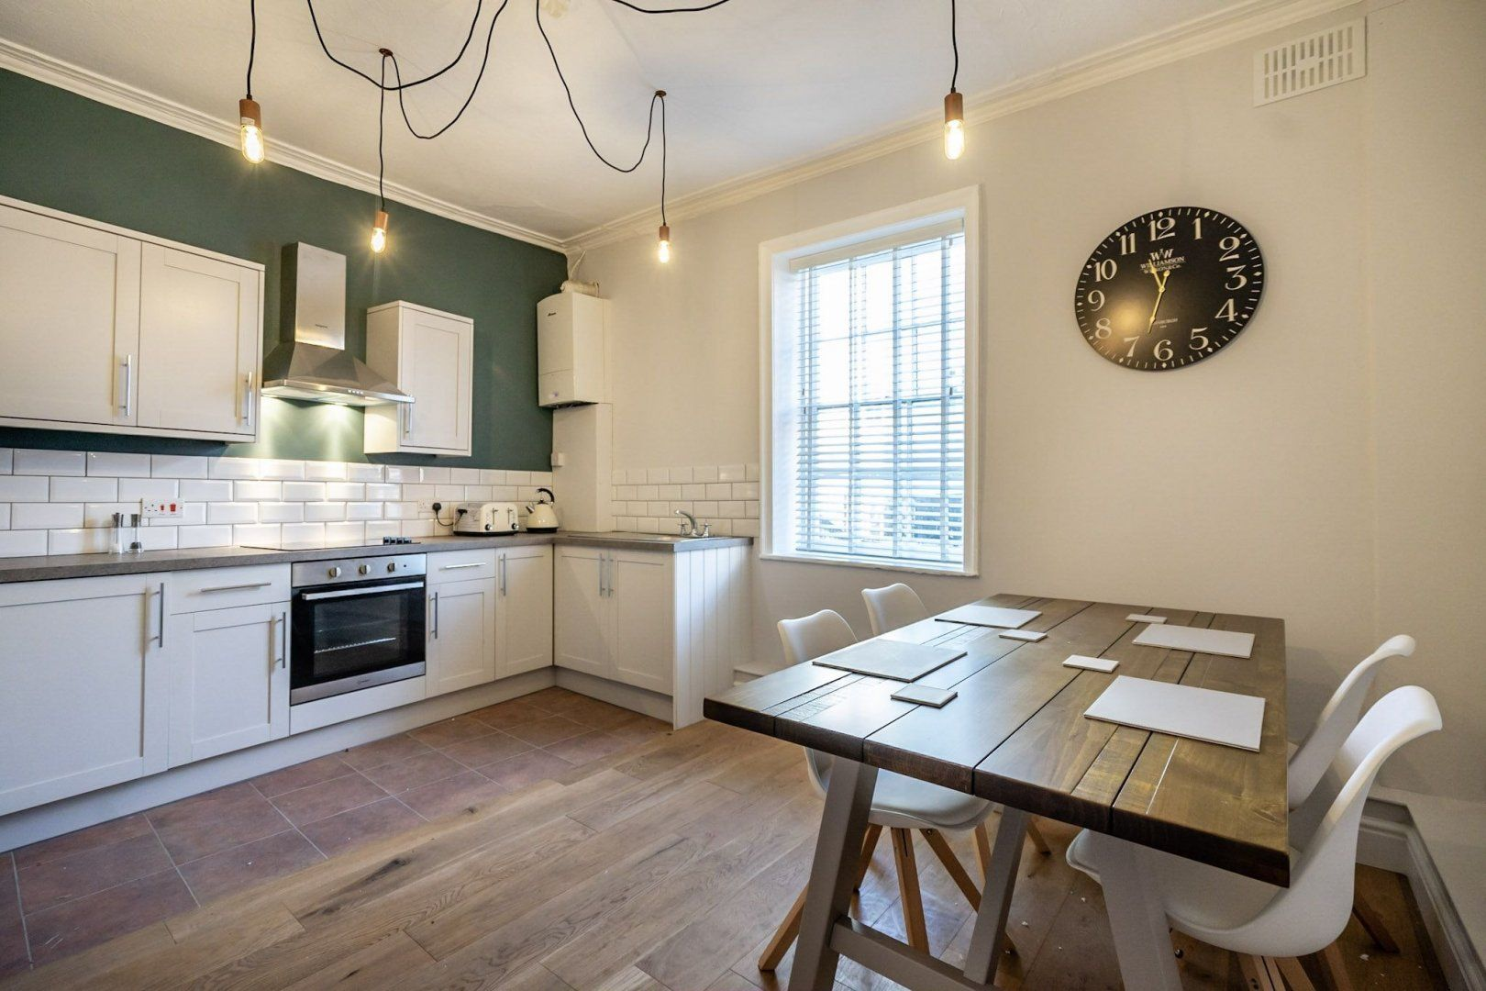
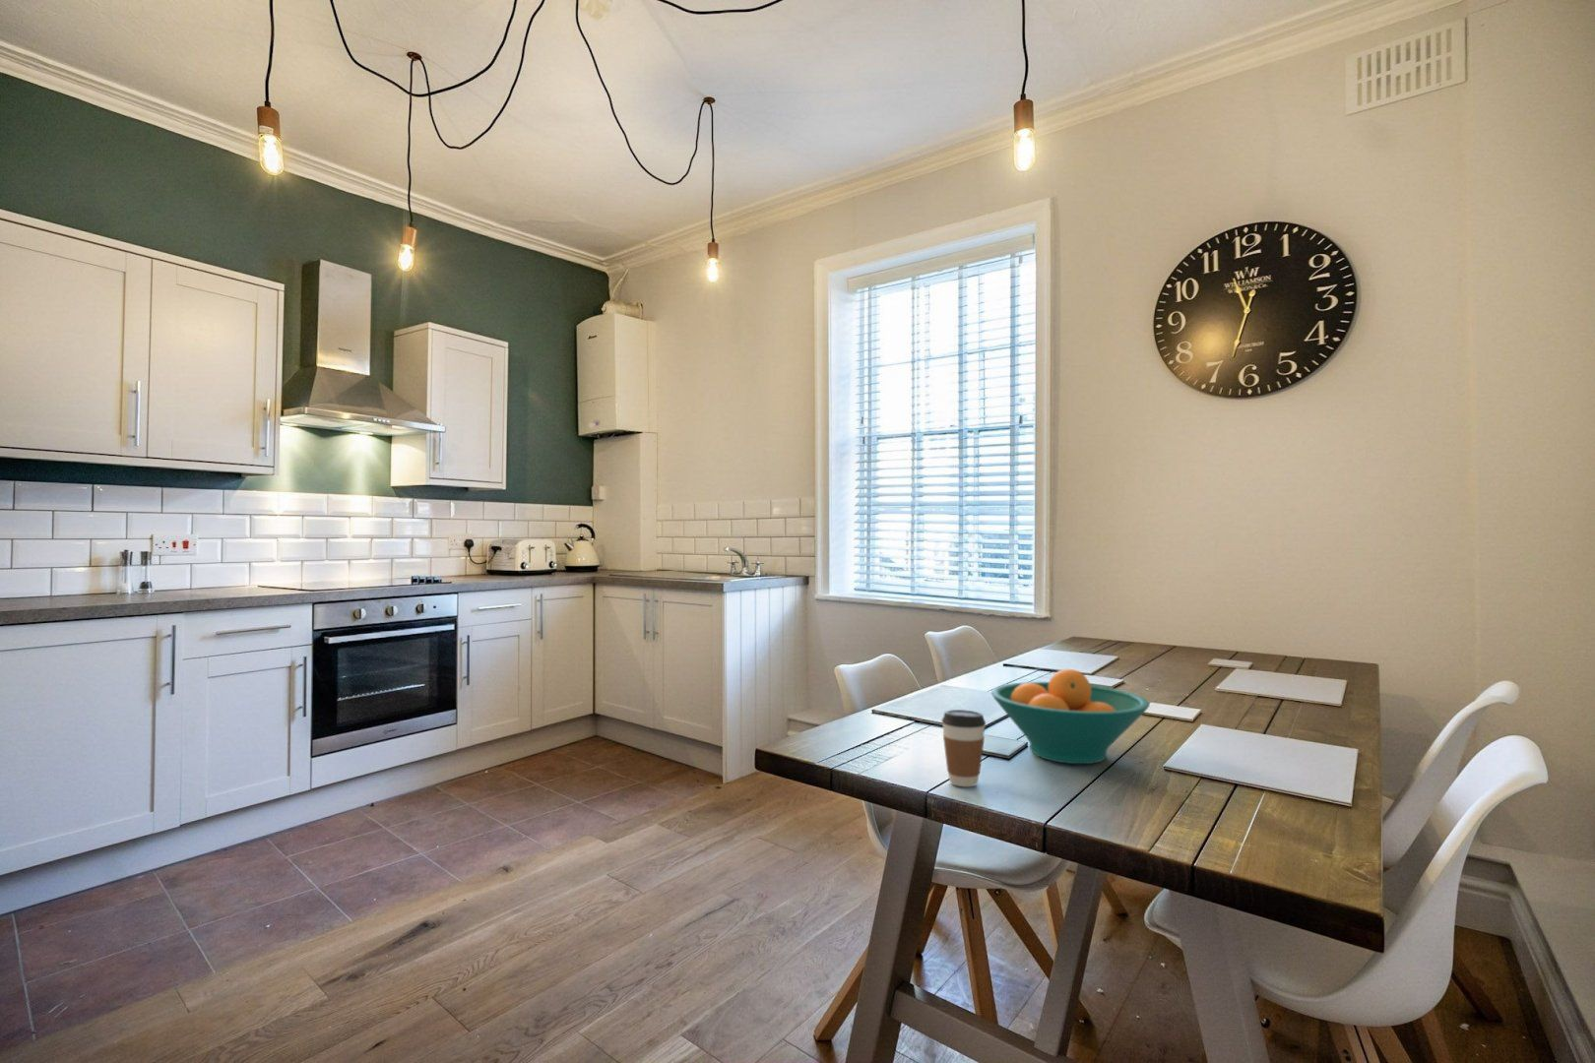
+ coffee cup [940,708,986,789]
+ fruit bowl [991,668,1151,765]
